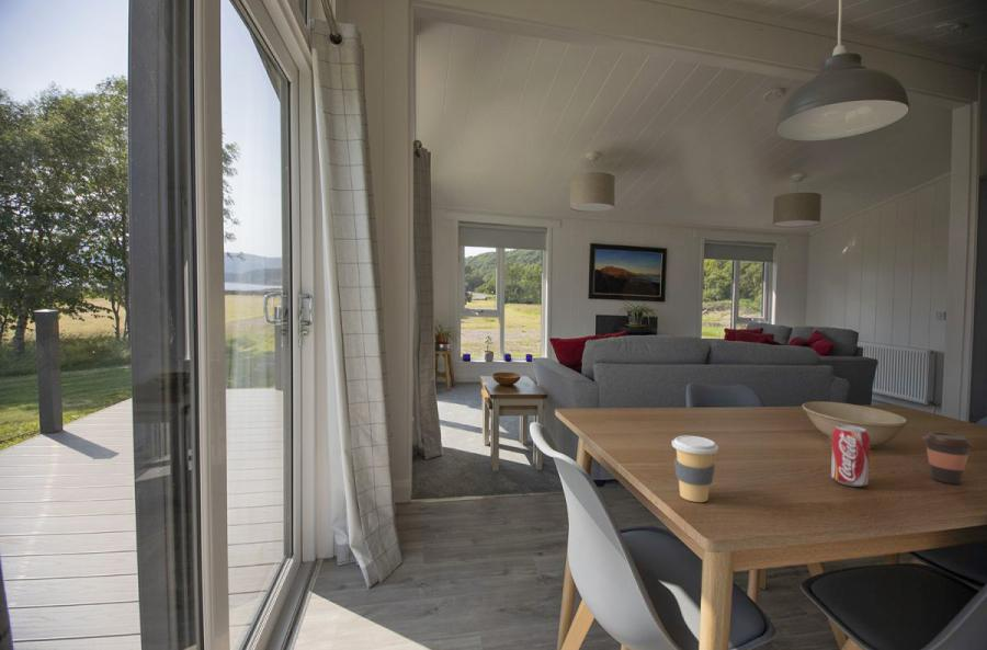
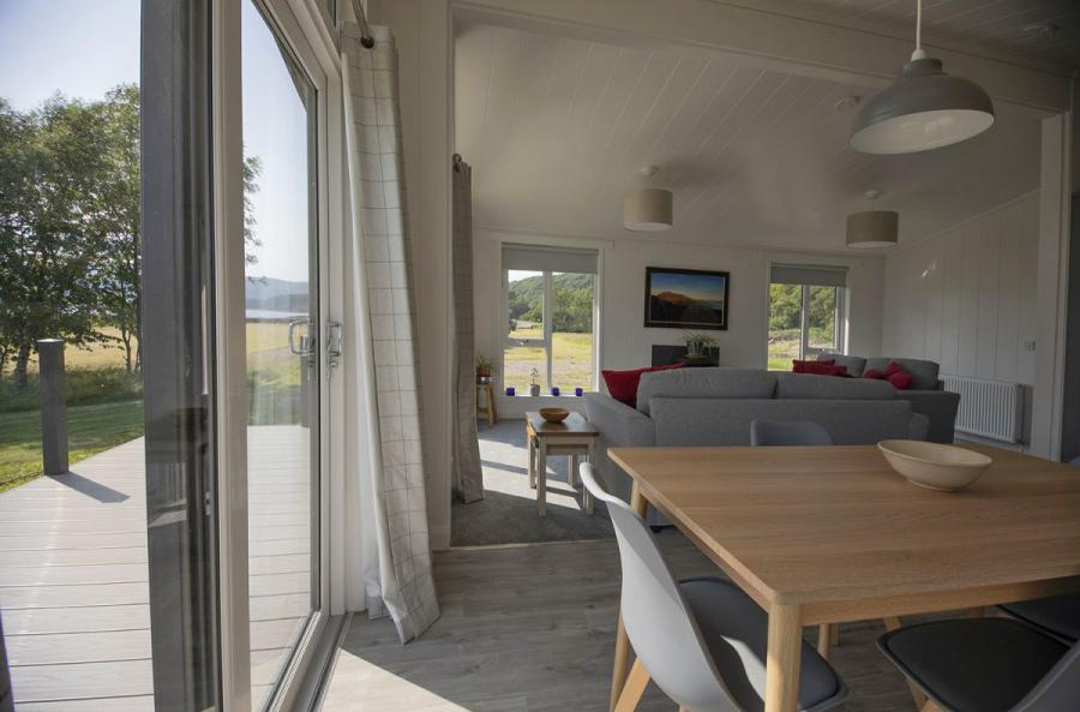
- coffee cup [921,431,975,484]
- beverage can [830,424,871,488]
- coffee cup [671,435,719,503]
